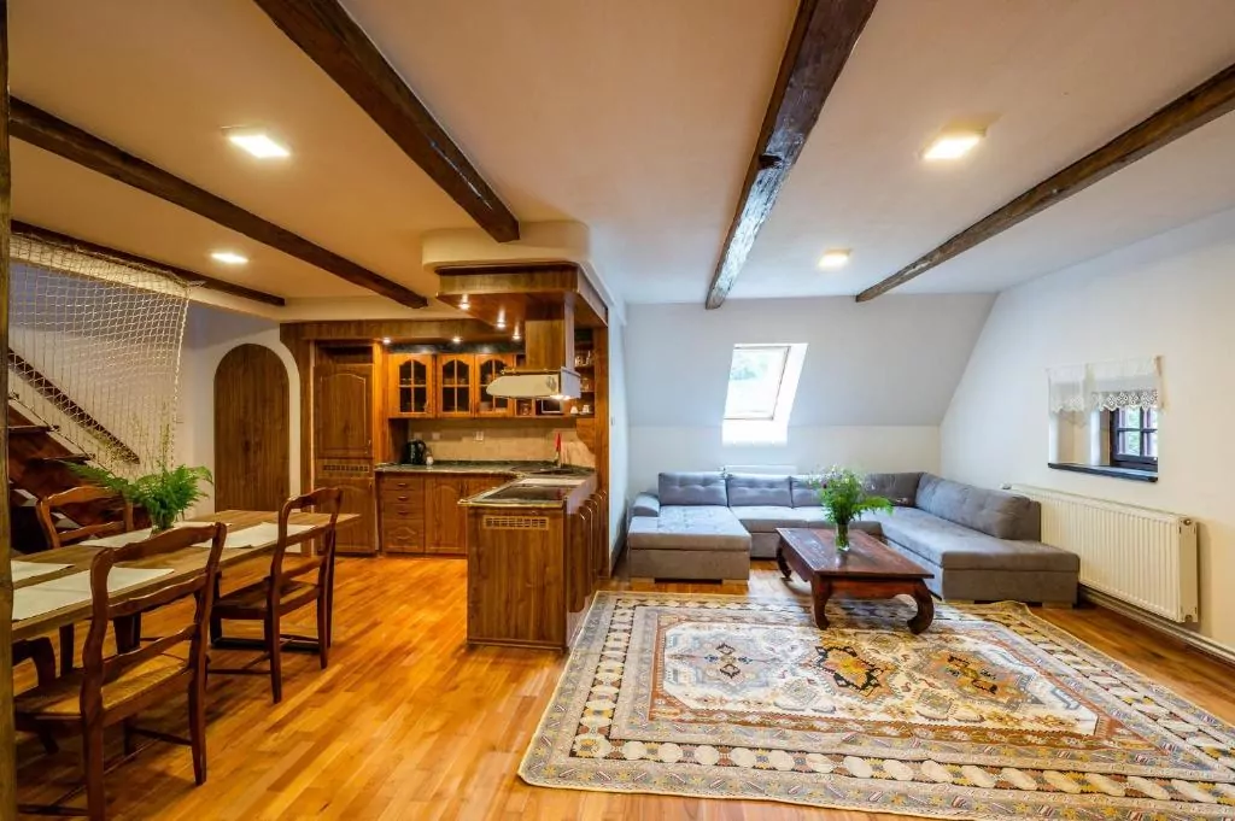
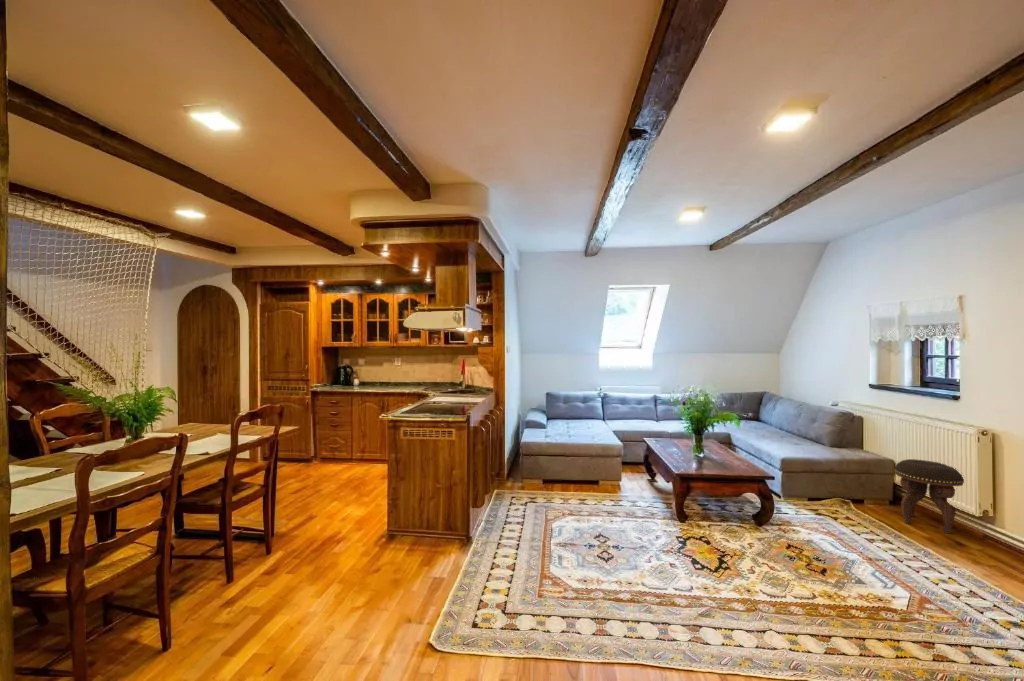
+ footstool [893,458,965,535]
